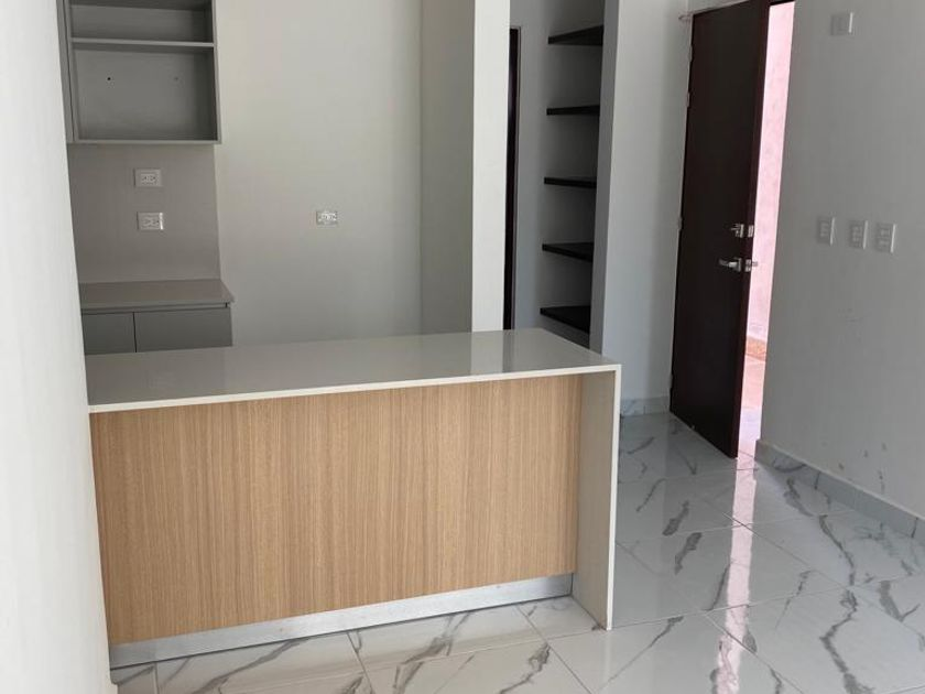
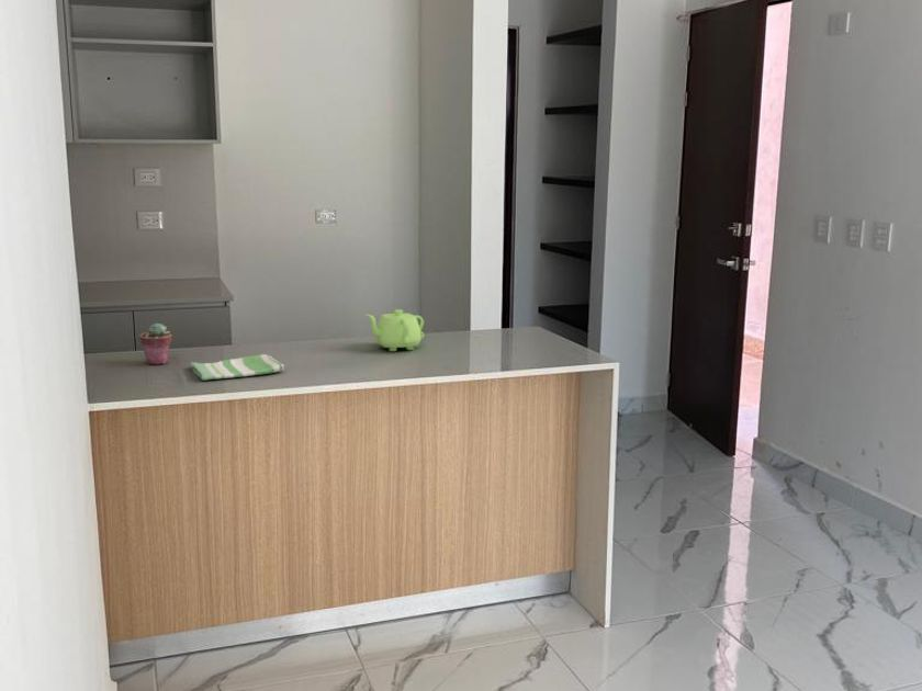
+ teapot [364,308,425,352]
+ dish towel [189,353,285,382]
+ potted succulent [138,321,173,365]
